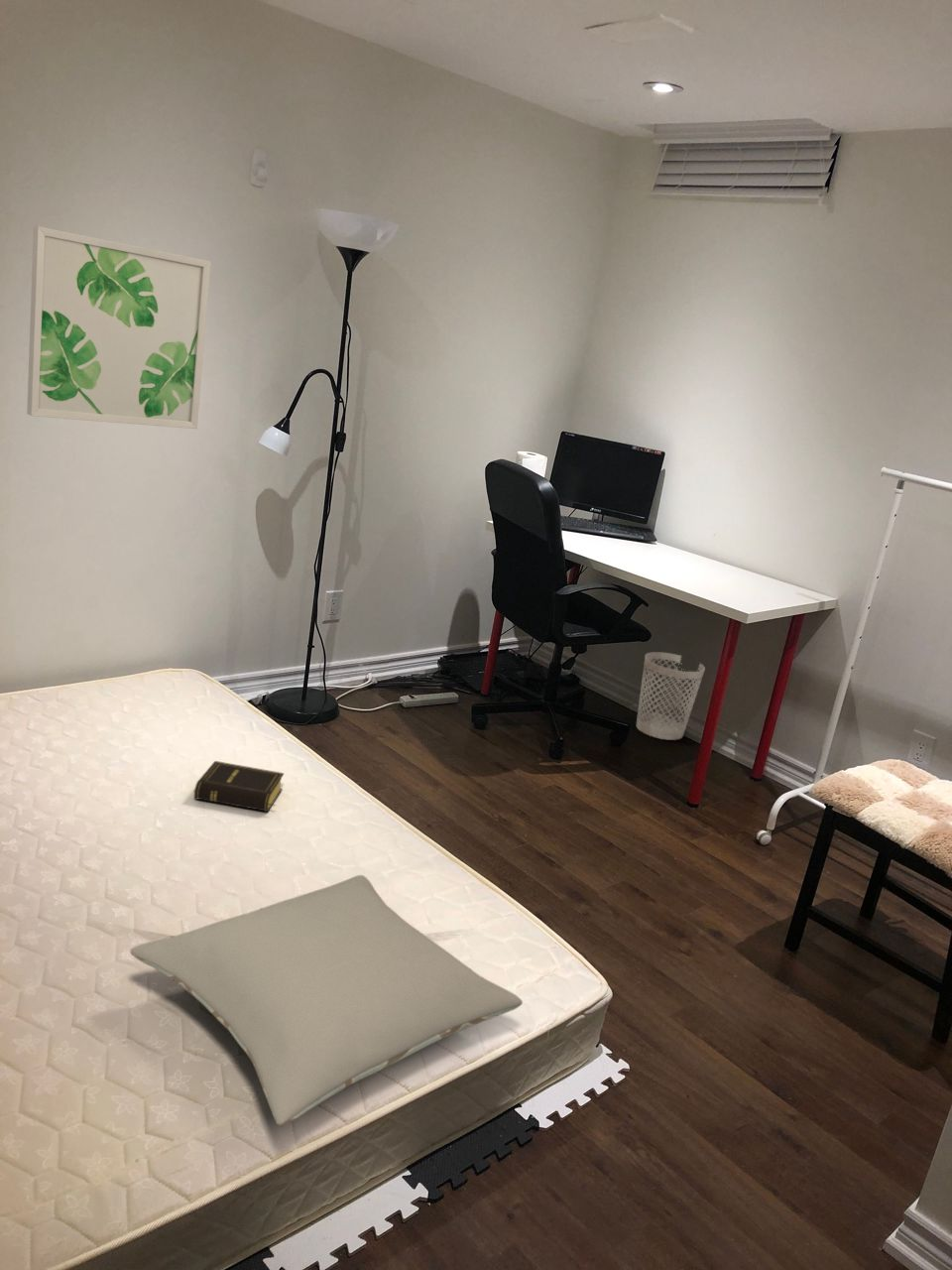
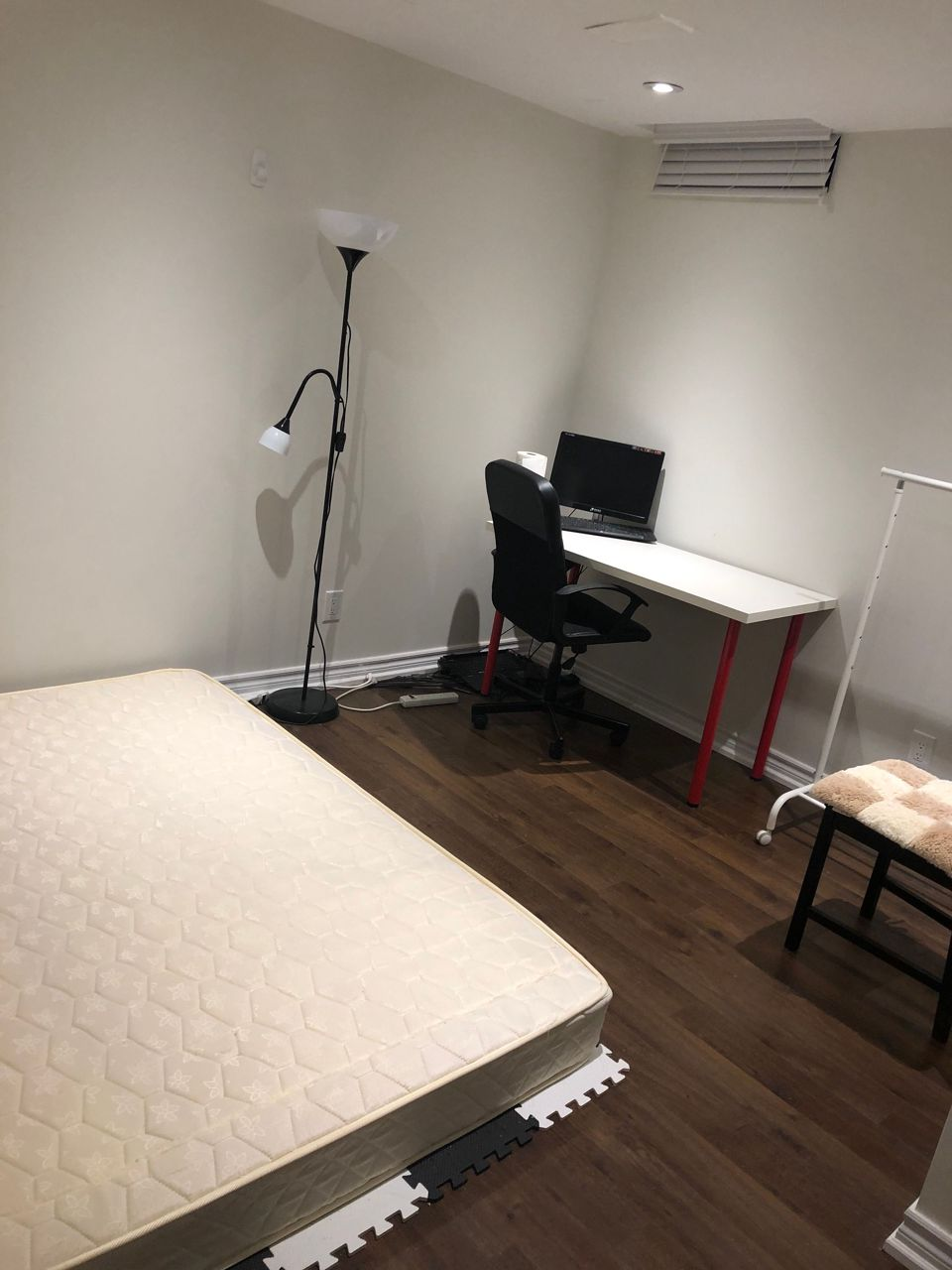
- wastebasket [636,651,706,741]
- wall art [26,225,211,430]
- book [192,760,285,813]
- pillow [129,874,524,1128]
